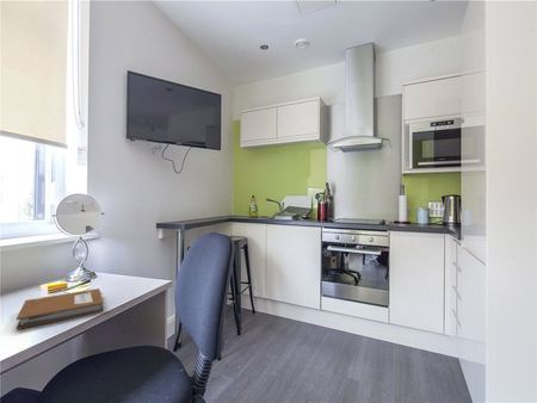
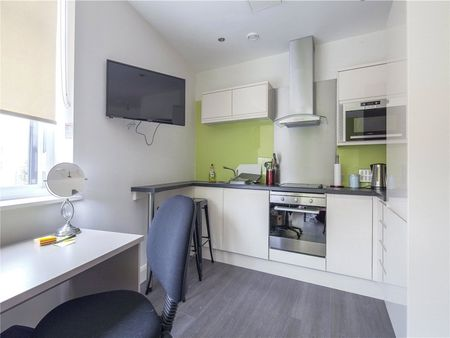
- notebook [16,287,105,330]
